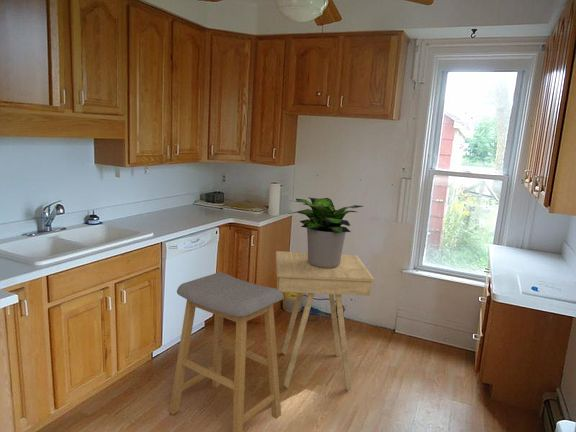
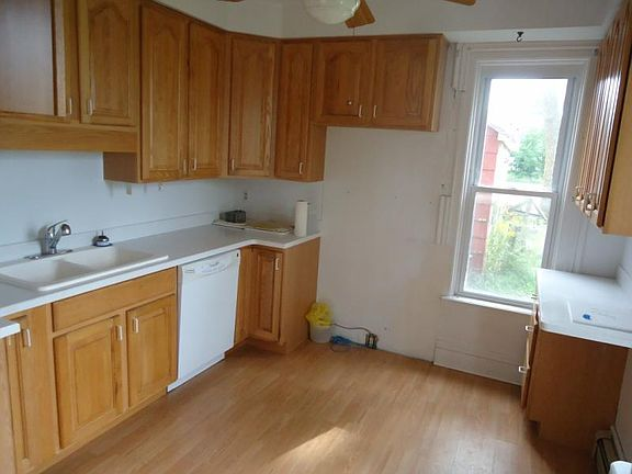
- side table [275,250,375,391]
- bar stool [168,271,285,432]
- potted plant [283,196,364,268]
